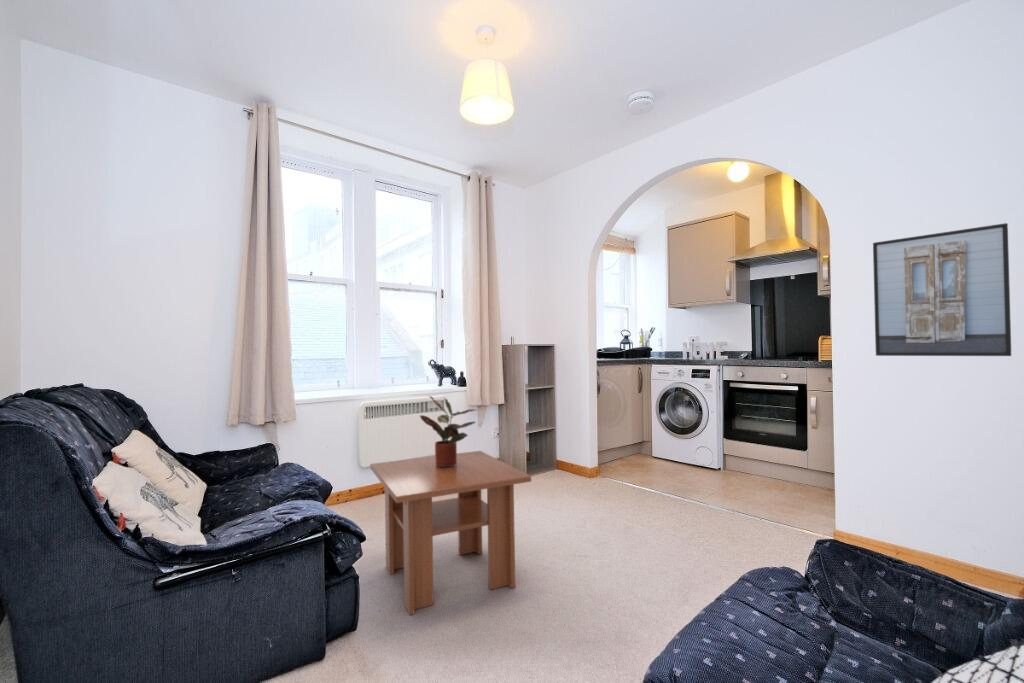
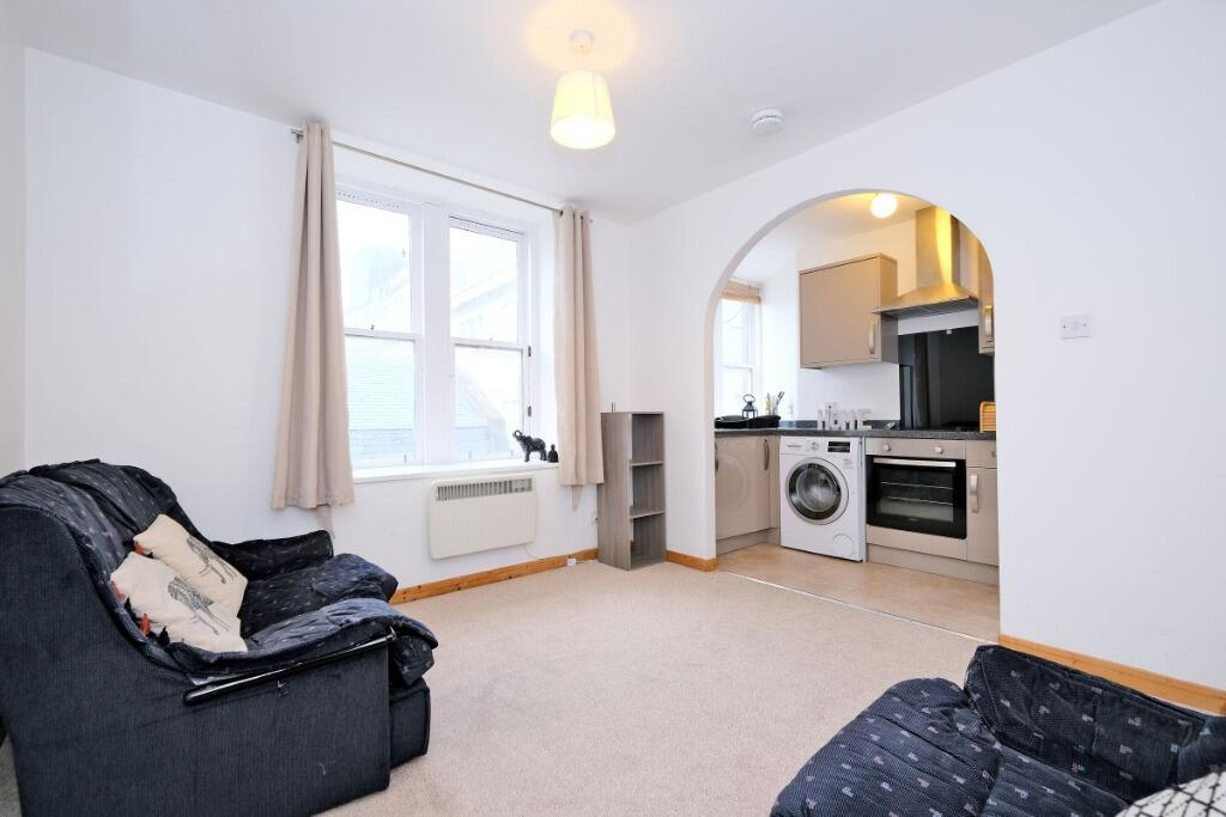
- potted plant [419,395,477,467]
- coffee table [369,450,532,616]
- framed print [872,222,1012,357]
